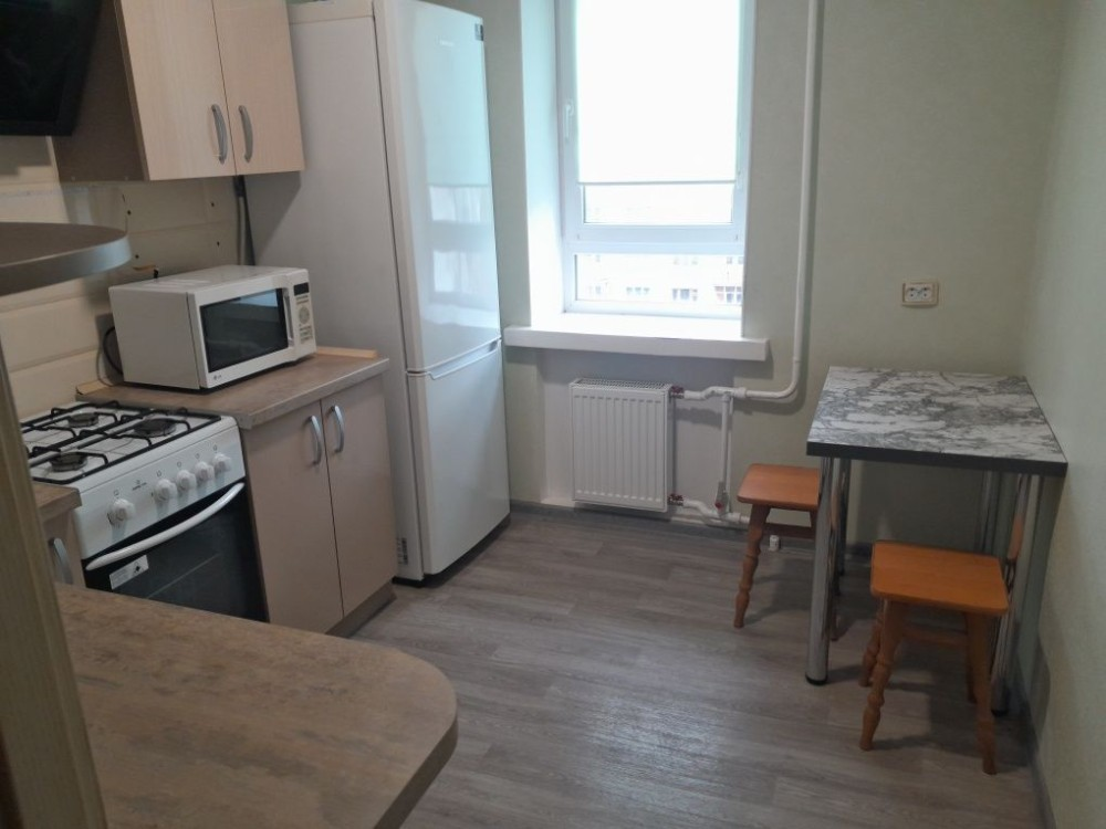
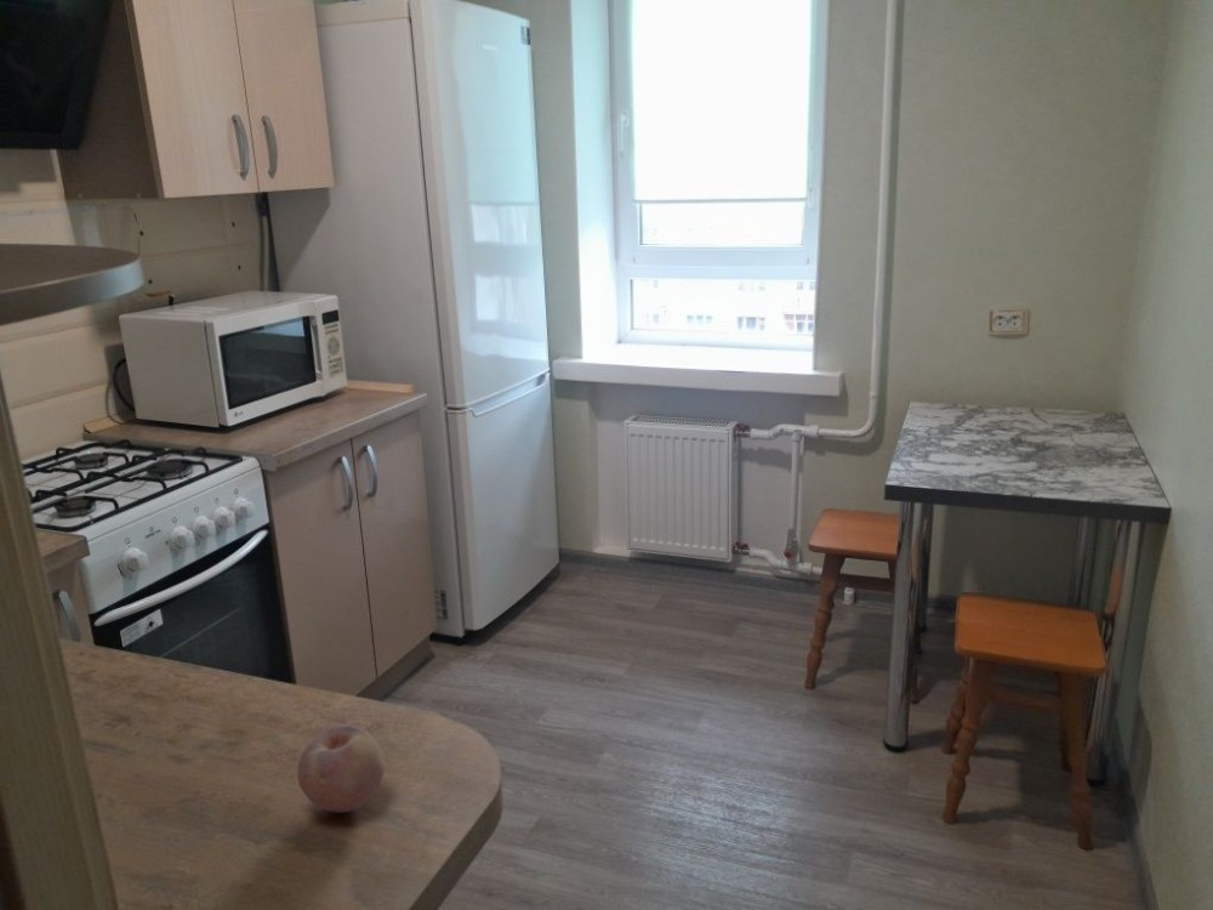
+ fruit [296,723,386,814]
